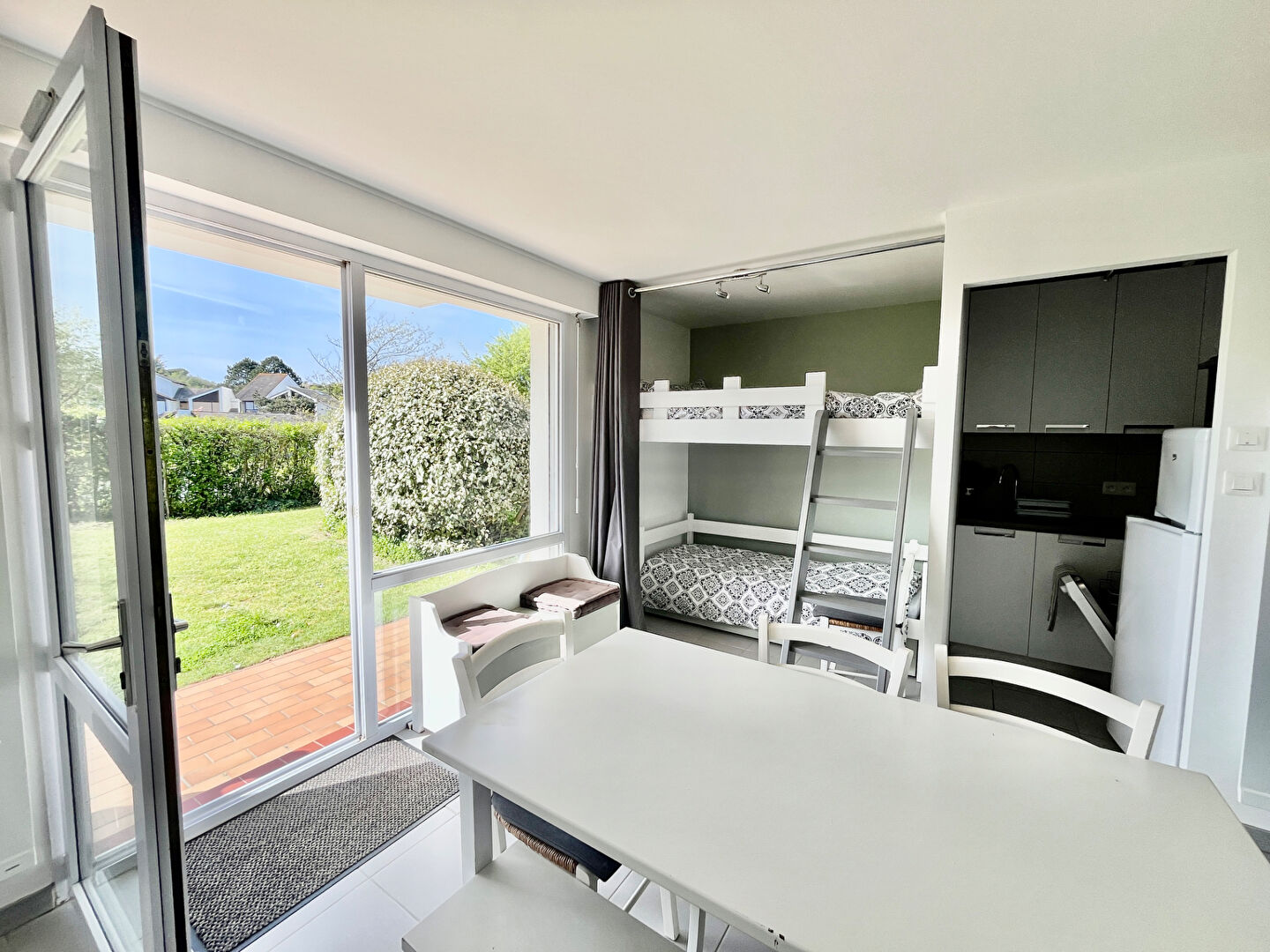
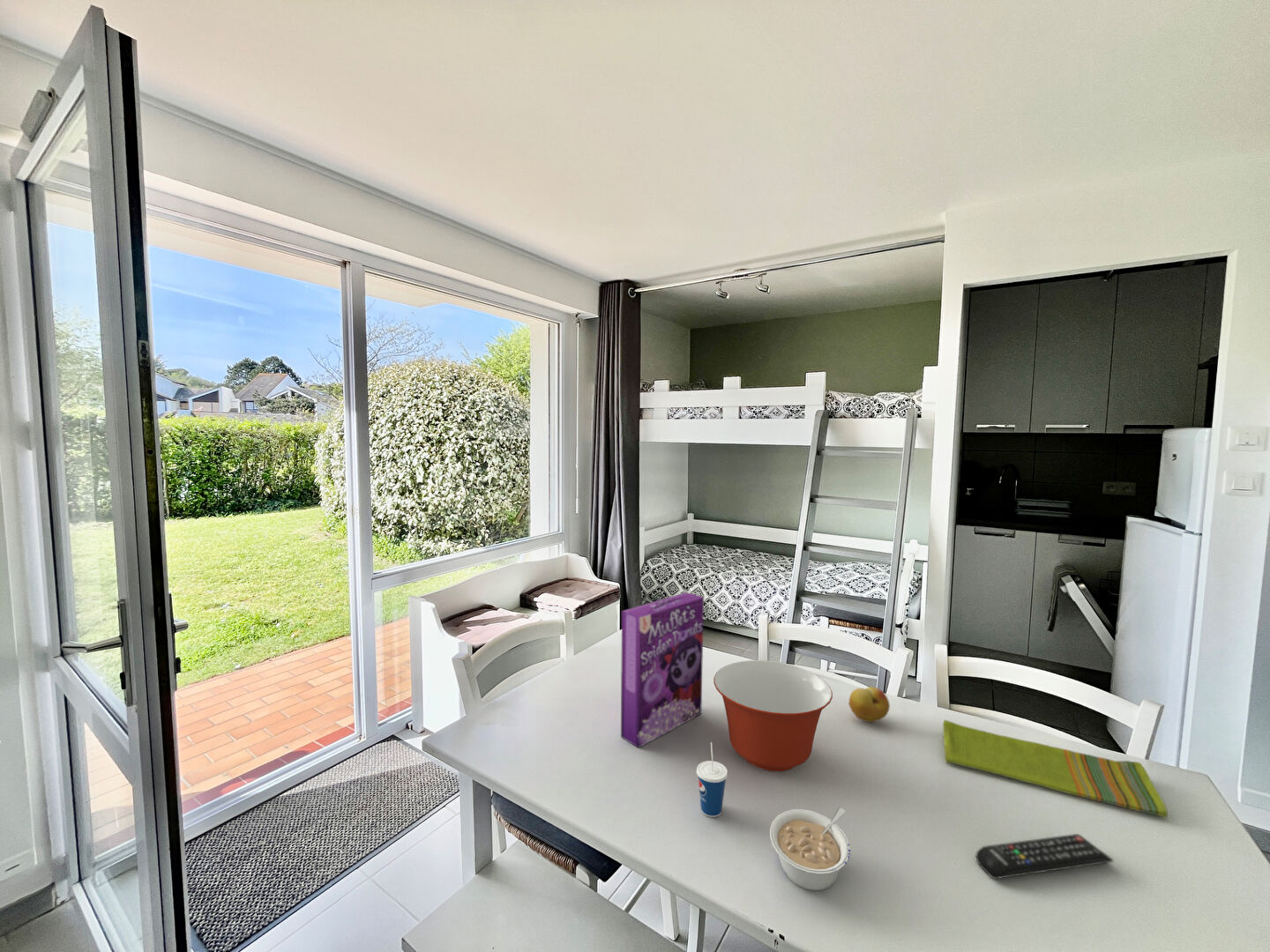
+ fruit [848,686,891,723]
+ cup [696,741,728,818]
+ cereal box [620,591,705,748]
+ dish towel [942,719,1169,819]
+ remote control [975,833,1114,880]
+ mixing bowl [713,659,833,772]
+ legume [769,807,851,891]
